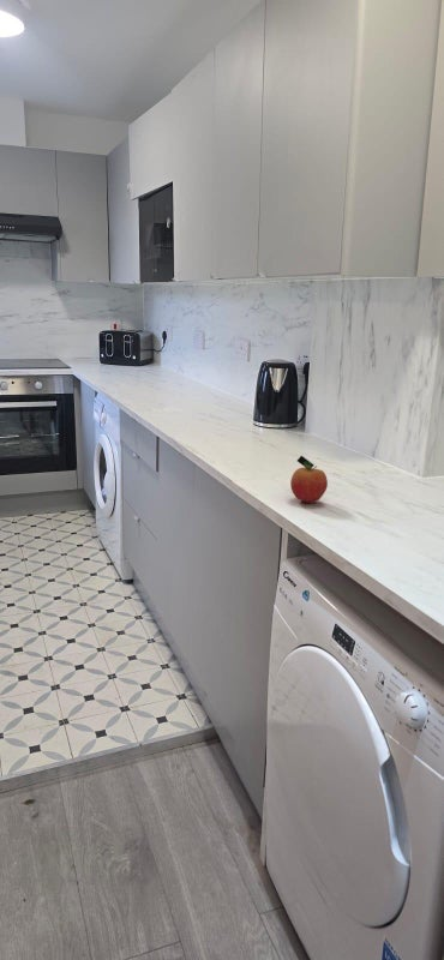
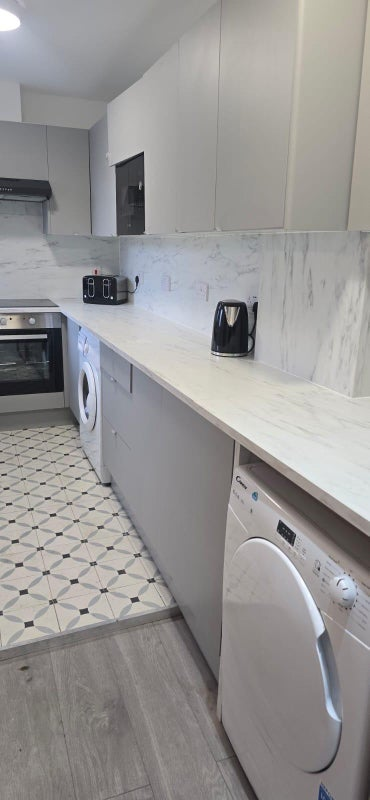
- fruit [289,455,329,504]
